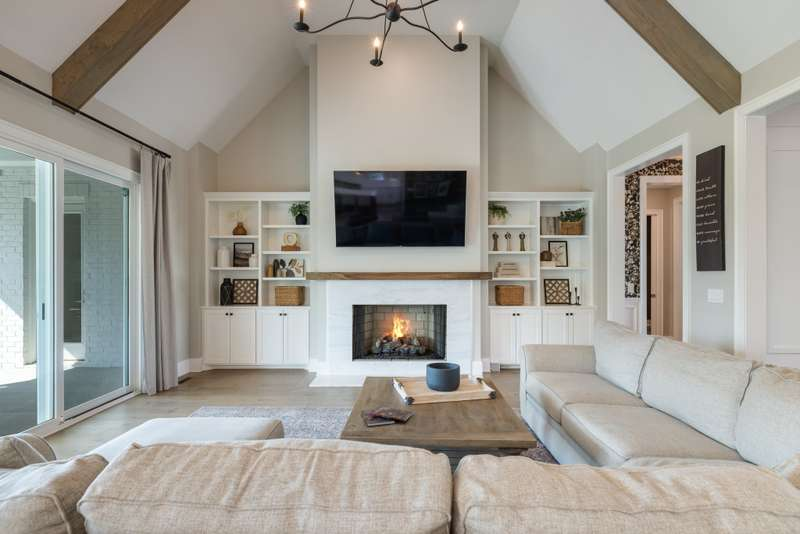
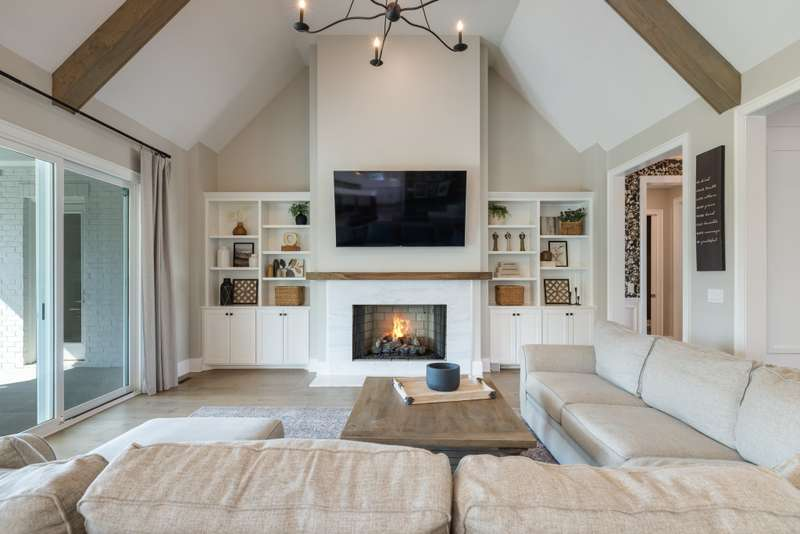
- booklet [360,405,414,427]
